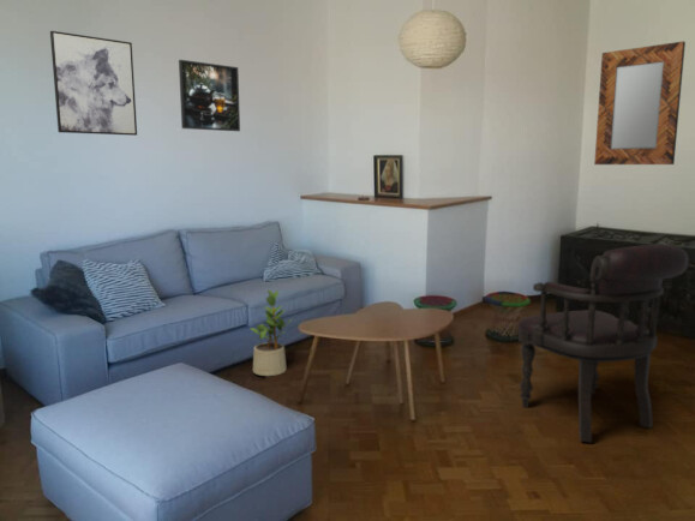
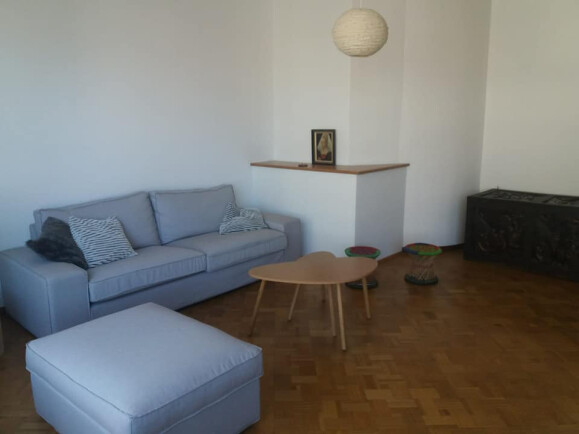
- wall art [49,30,138,137]
- armchair [516,244,690,443]
- home mirror [593,40,687,166]
- potted plant [248,288,293,377]
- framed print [178,59,241,132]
